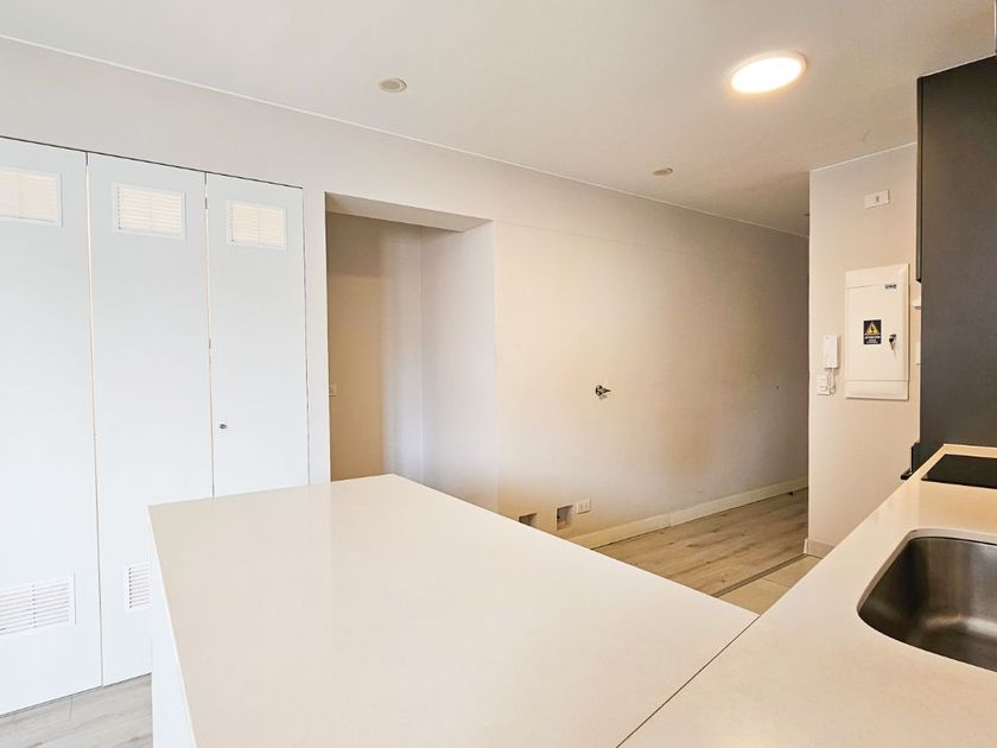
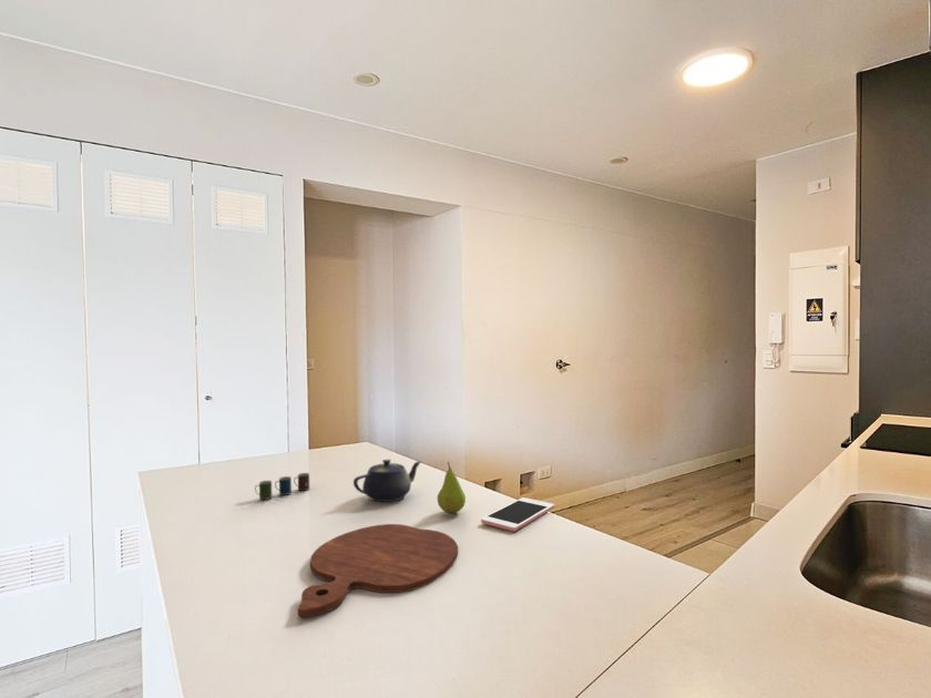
+ teapot [352,459,422,503]
+ fruit [437,461,467,514]
+ cup [254,472,310,501]
+ cutting board [297,523,459,618]
+ cell phone [480,496,555,532]
